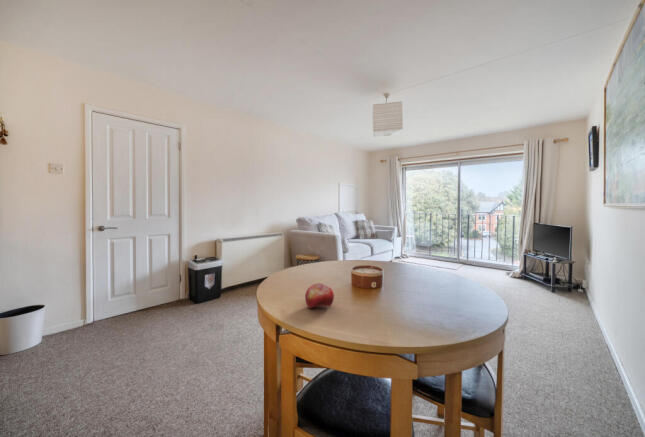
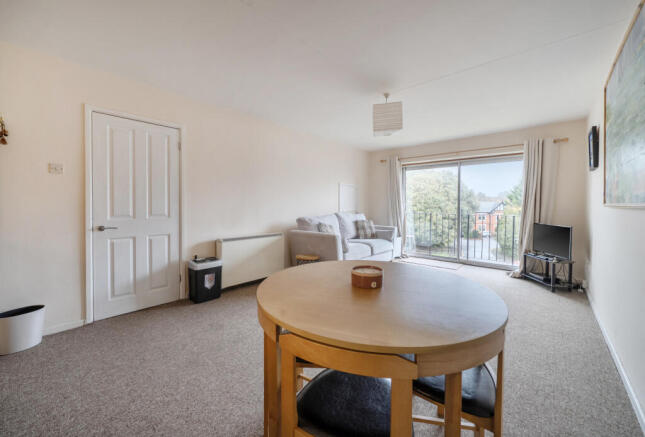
- fruit [304,282,335,309]
